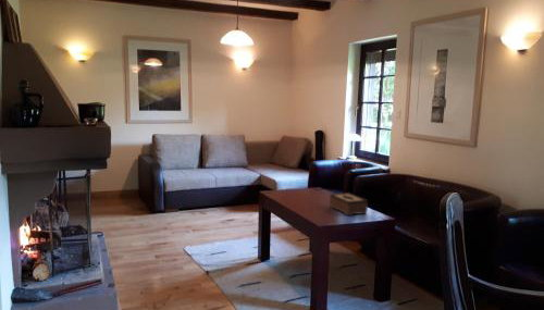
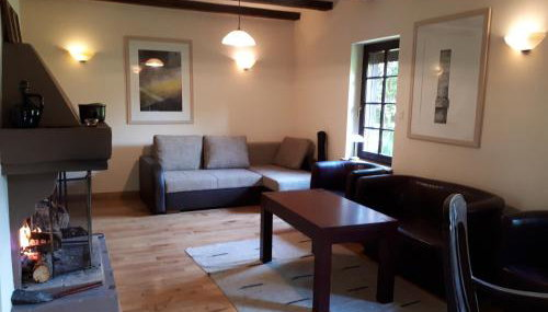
- tissue box [329,191,369,216]
